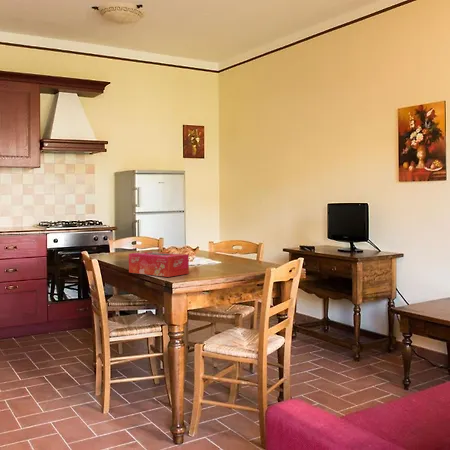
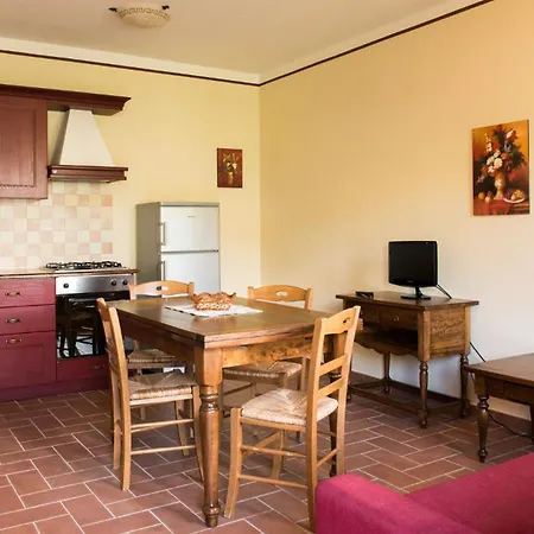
- tissue box [128,251,190,278]
